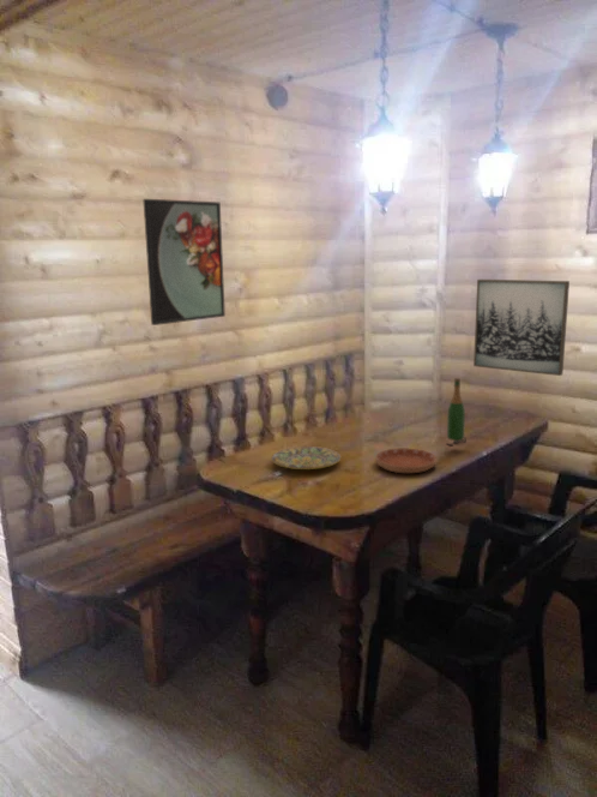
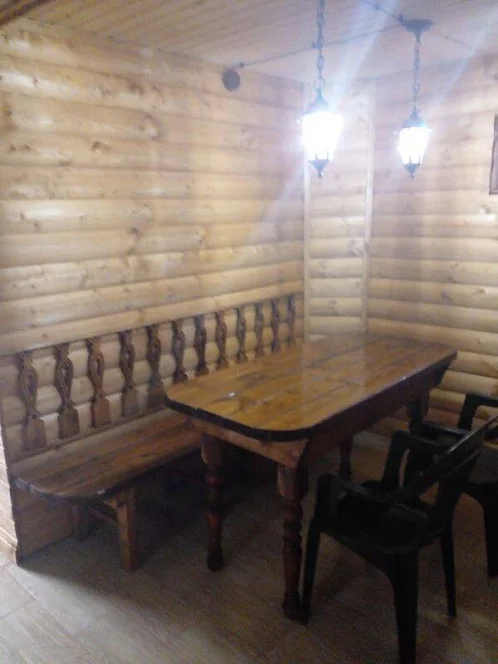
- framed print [141,198,227,326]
- wine bottle [446,377,468,447]
- saucer [374,447,438,474]
- wall art [472,278,571,377]
- plate [270,445,342,471]
